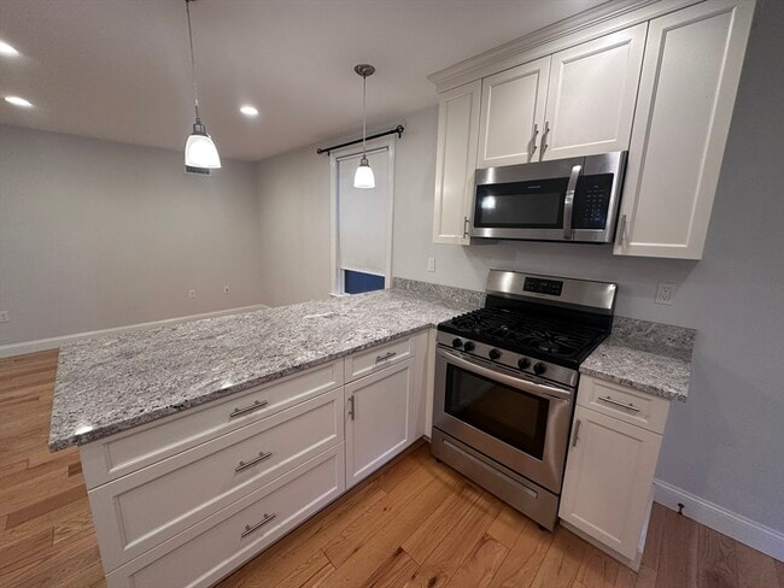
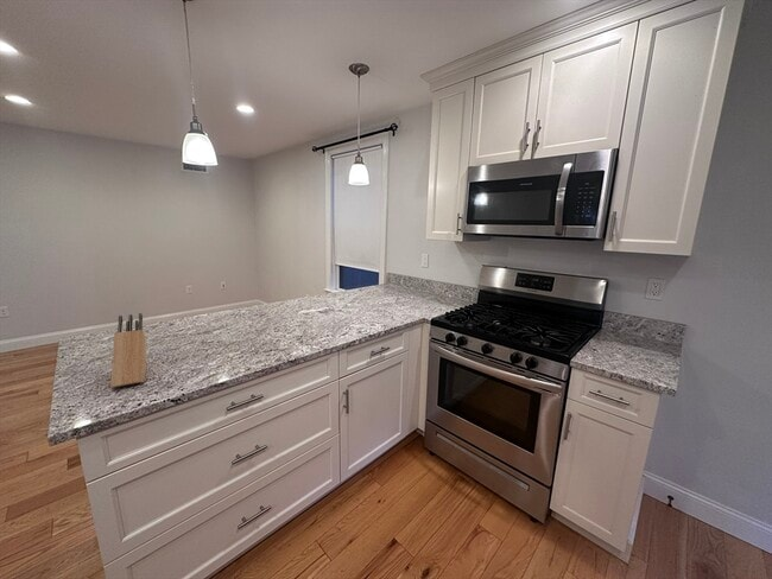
+ knife block [109,312,147,389]
